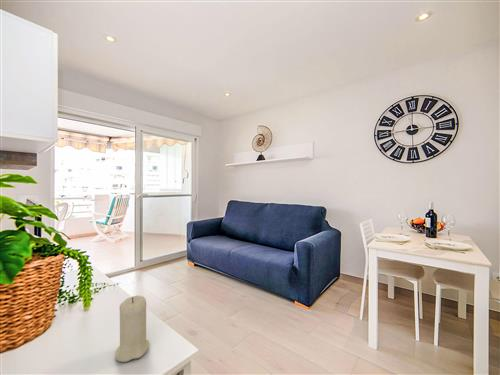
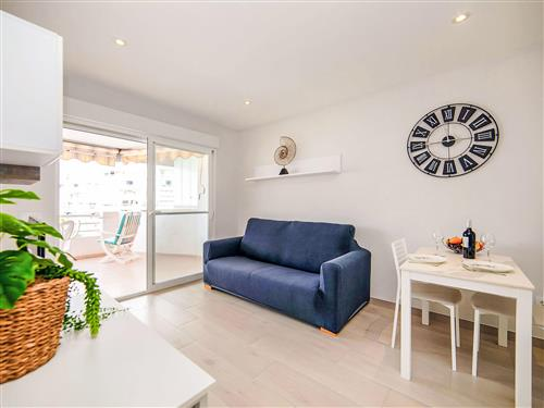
- candle [114,295,150,363]
